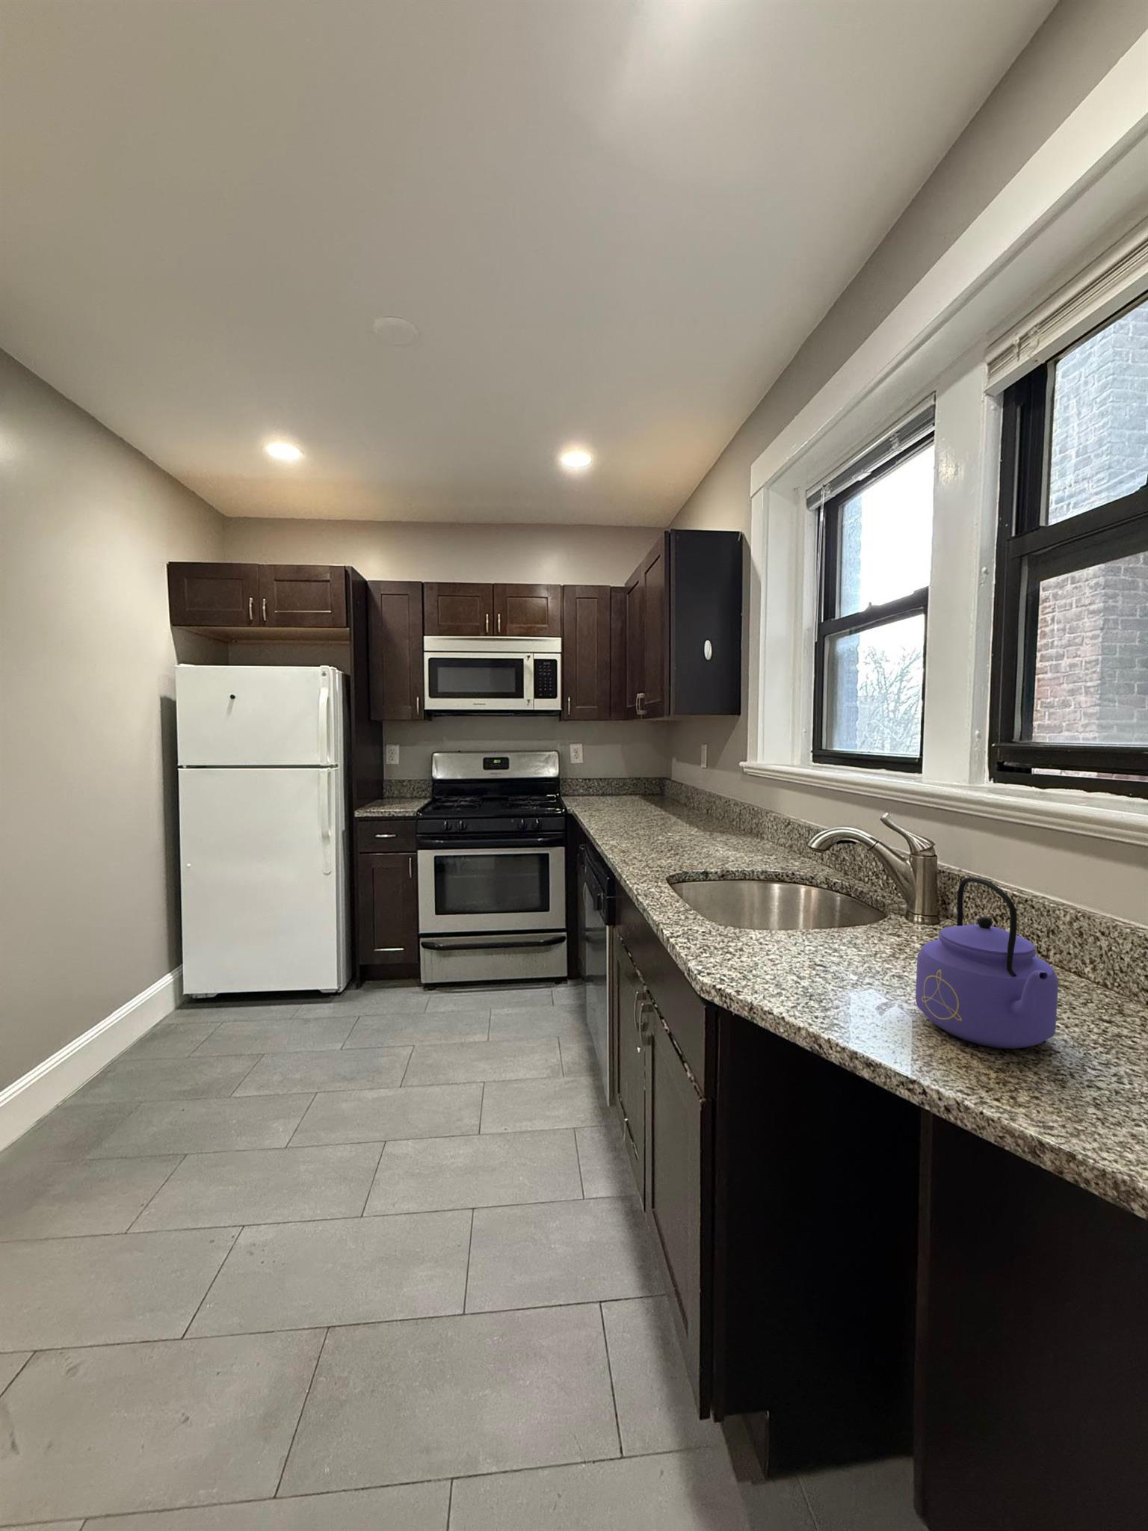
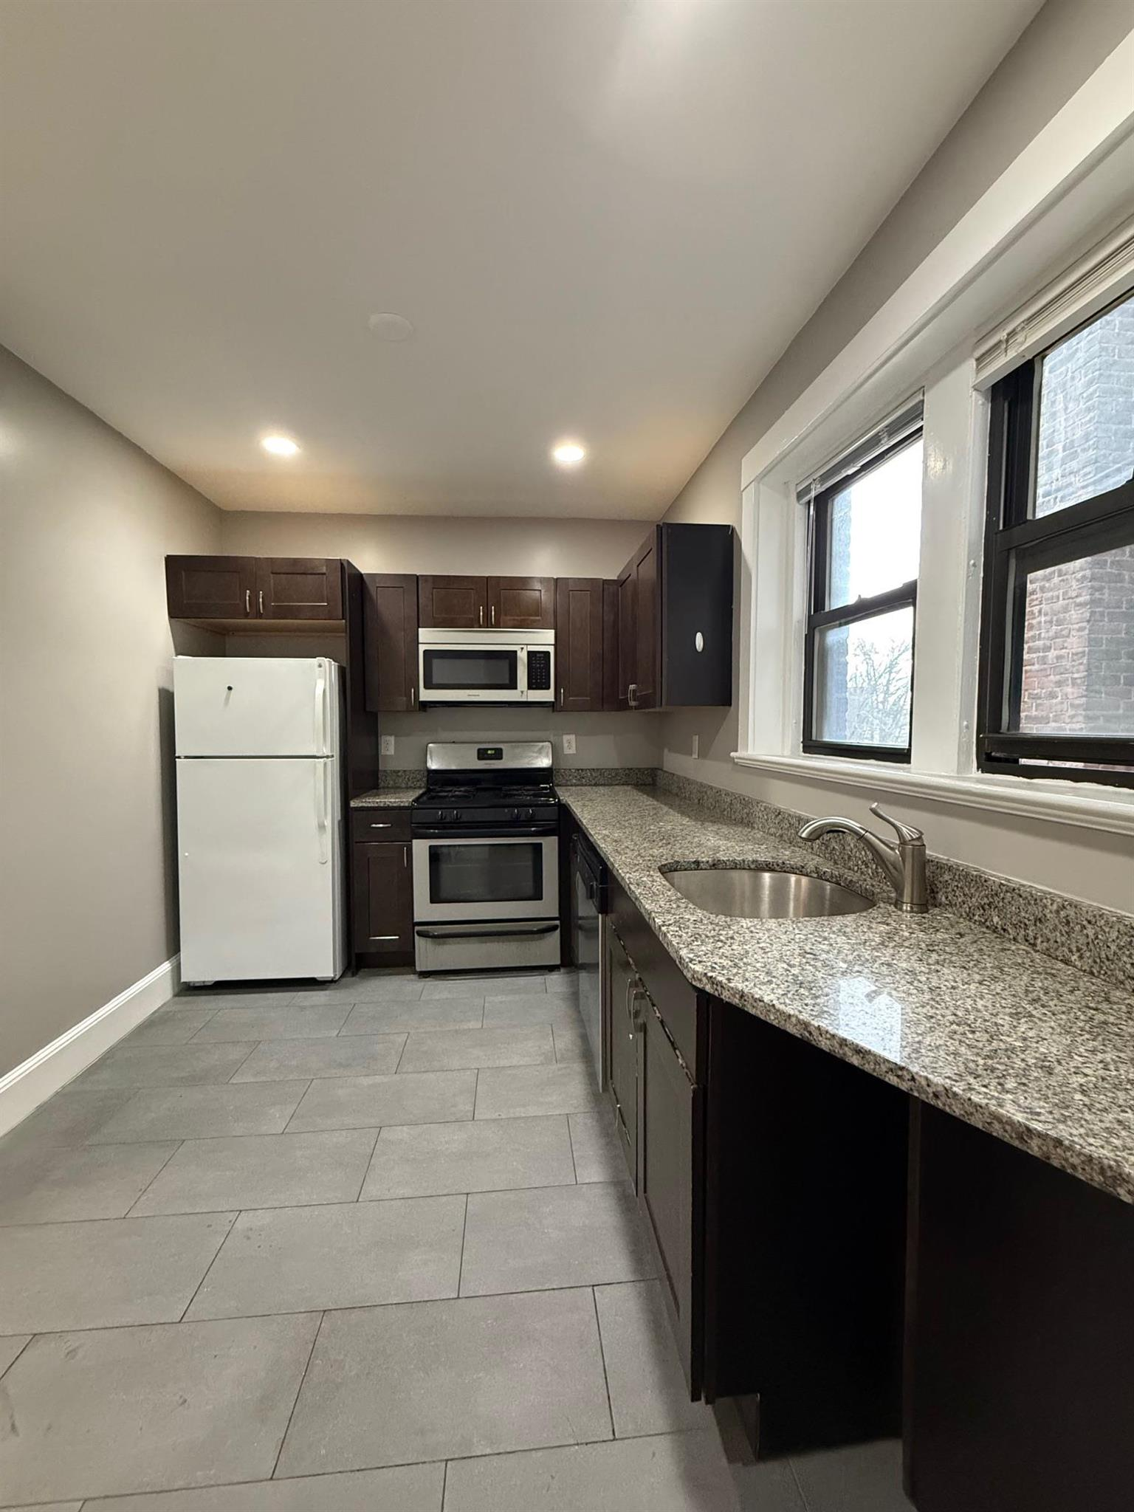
- kettle [915,876,1059,1050]
